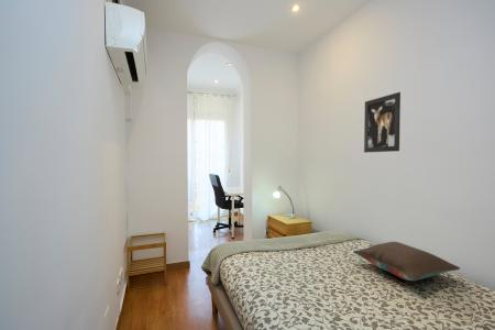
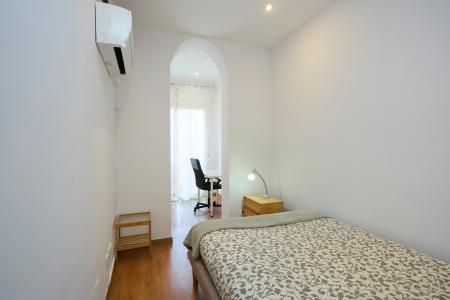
- pillow [352,241,461,282]
- wall art [363,91,402,153]
